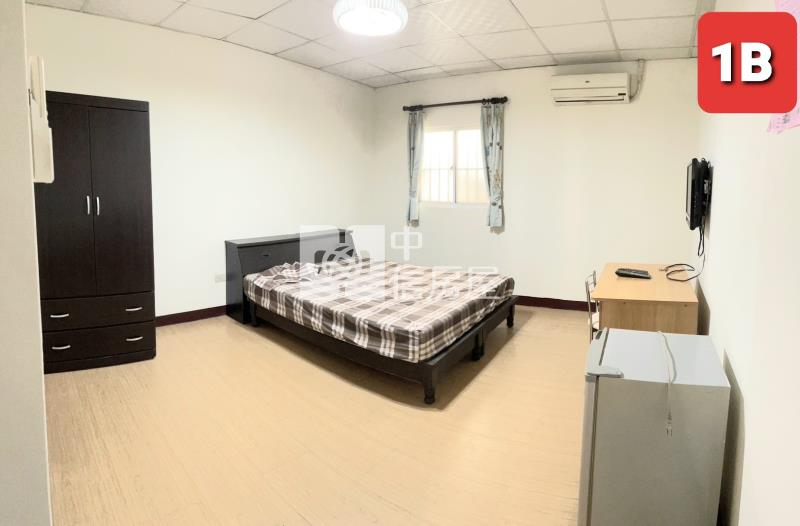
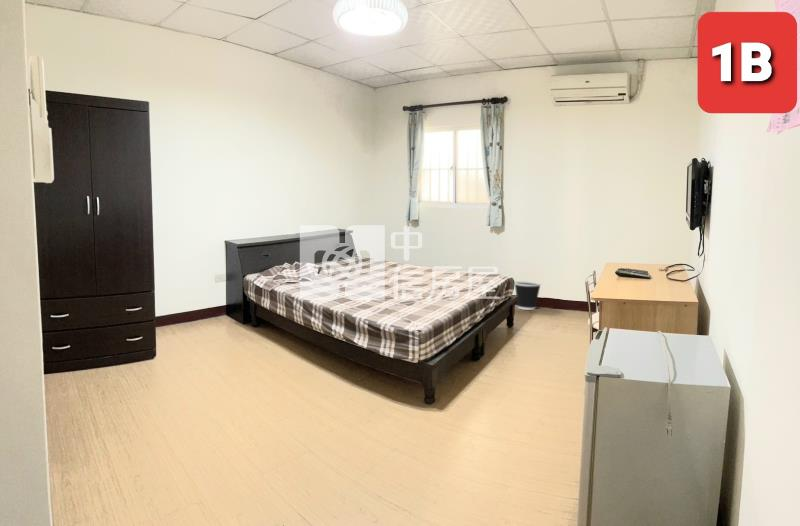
+ wastebasket [514,280,542,311]
